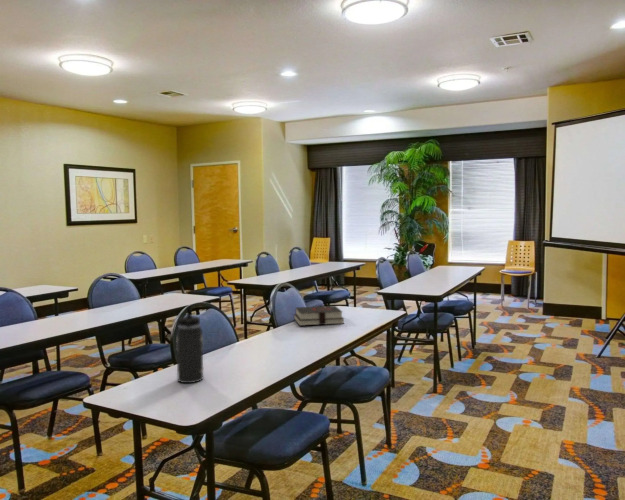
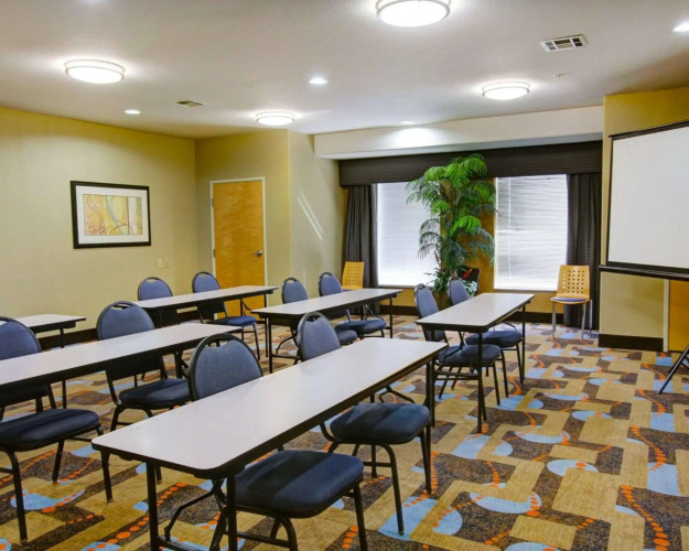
- hardback book [293,305,345,327]
- thermos bottle [175,305,205,384]
